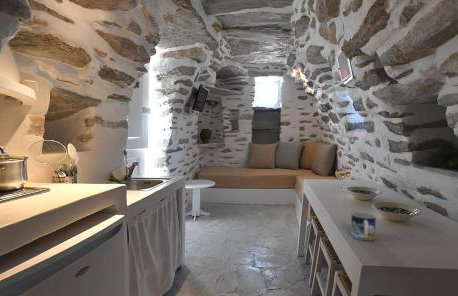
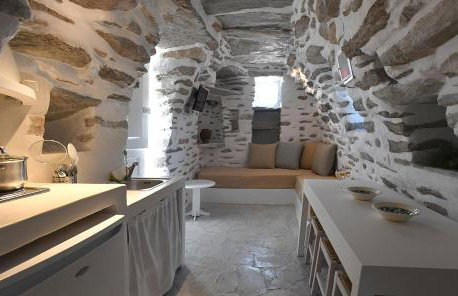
- mug [350,211,377,242]
